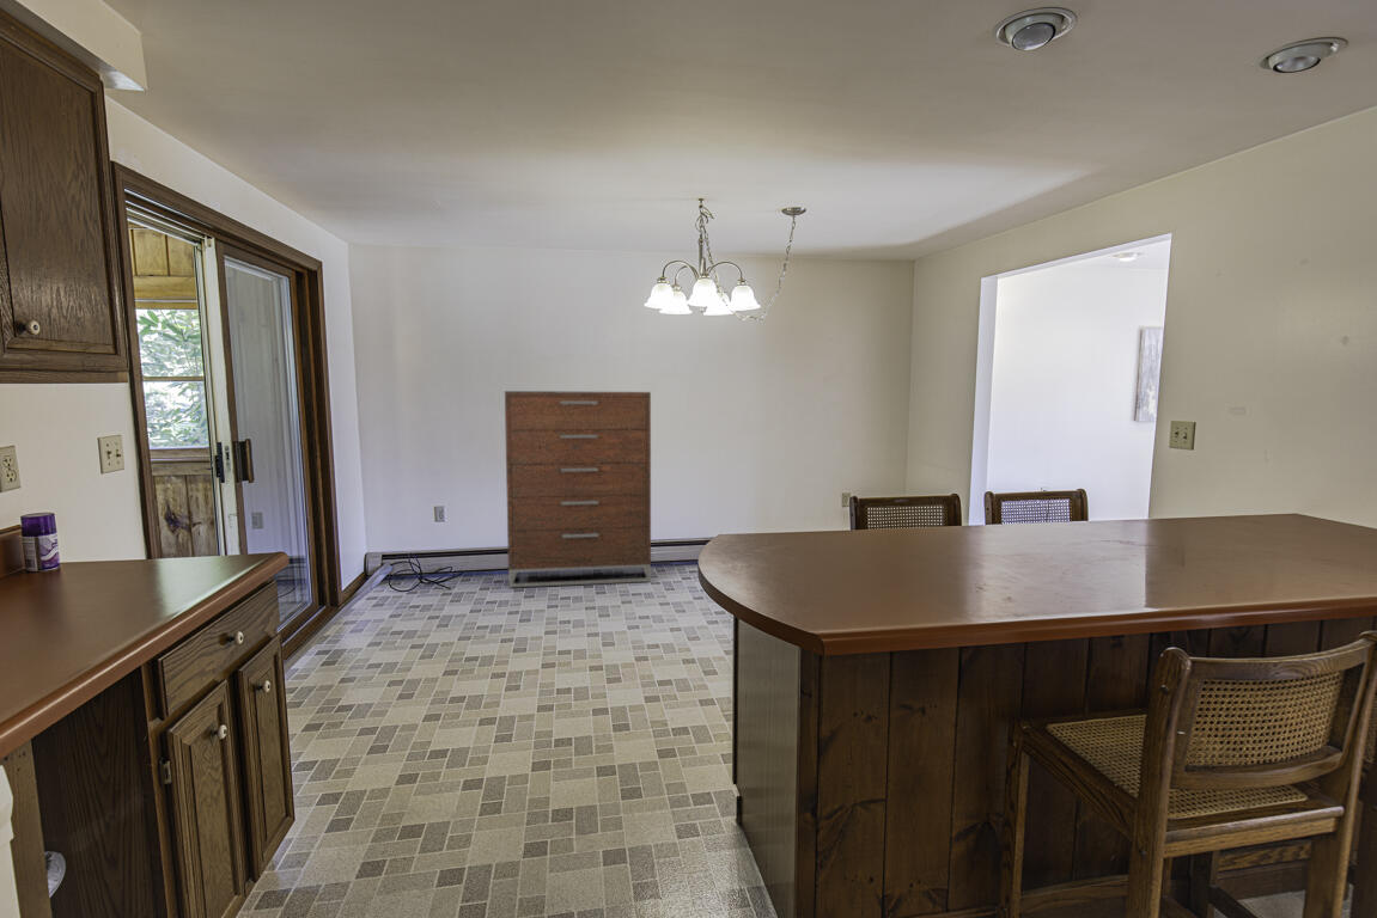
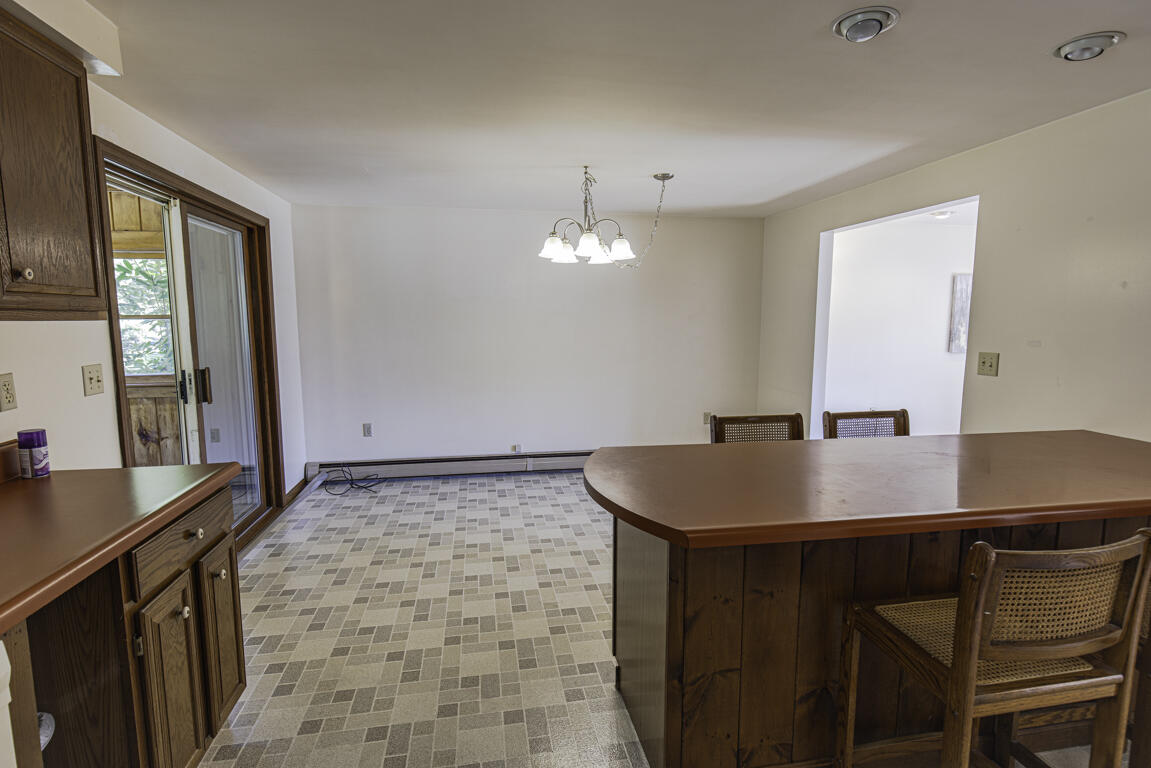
- dresser [504,390,652,588]
